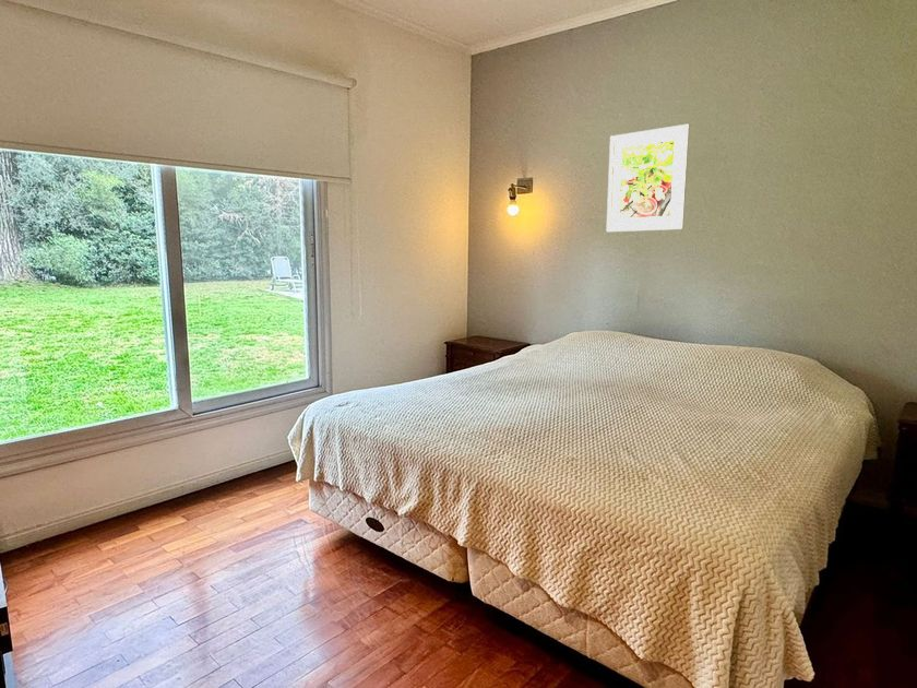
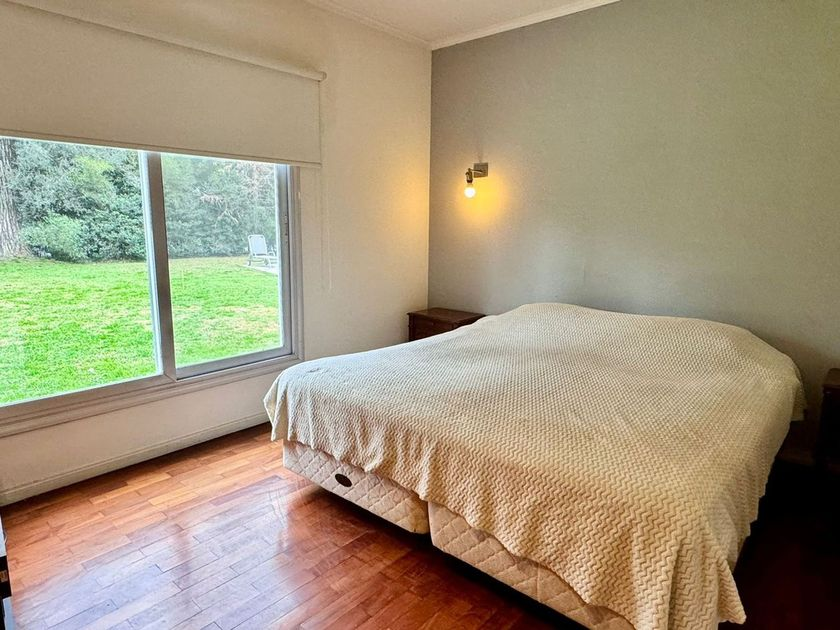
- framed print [605,122,691,233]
